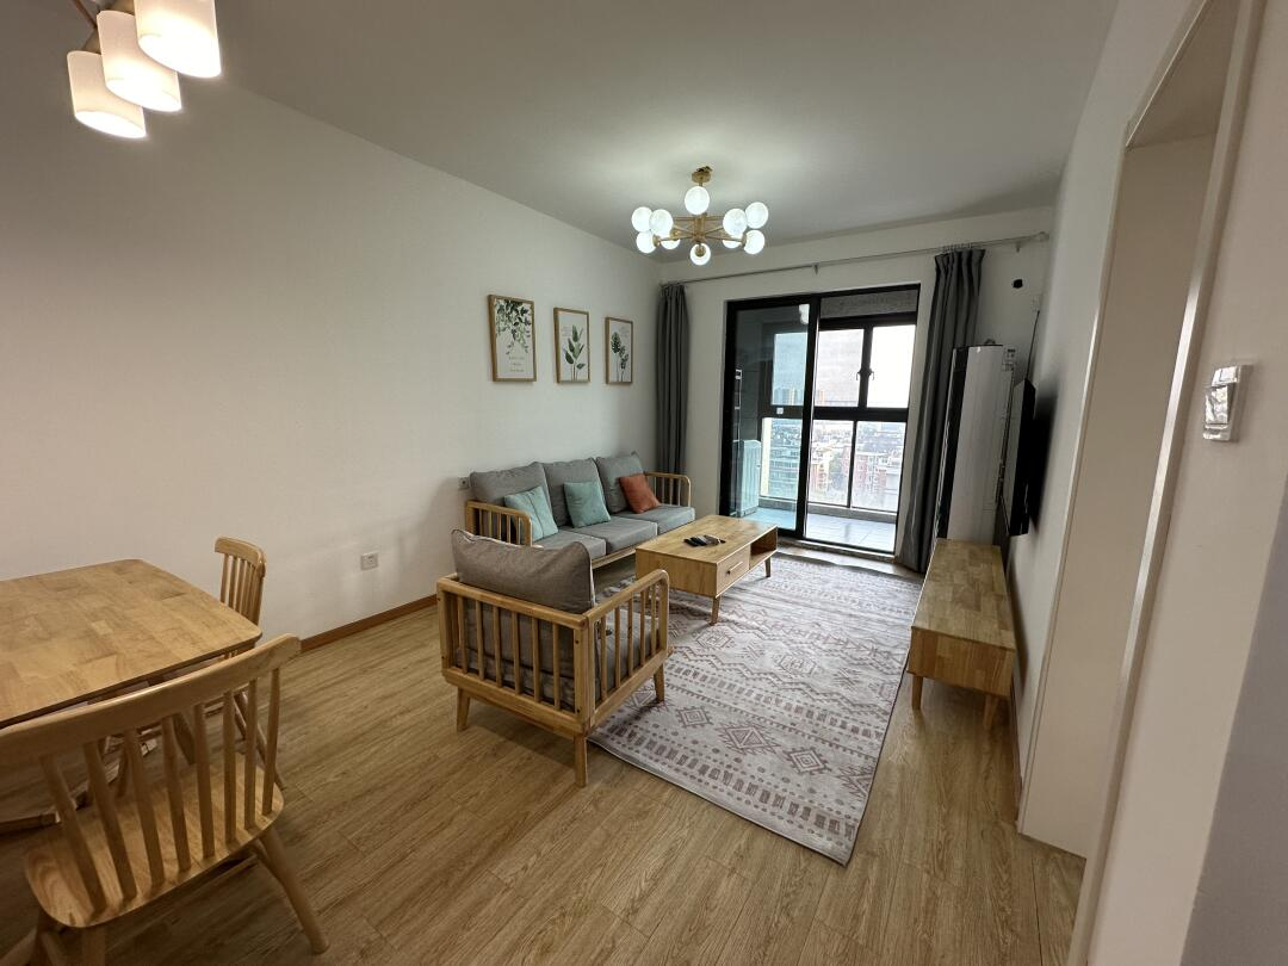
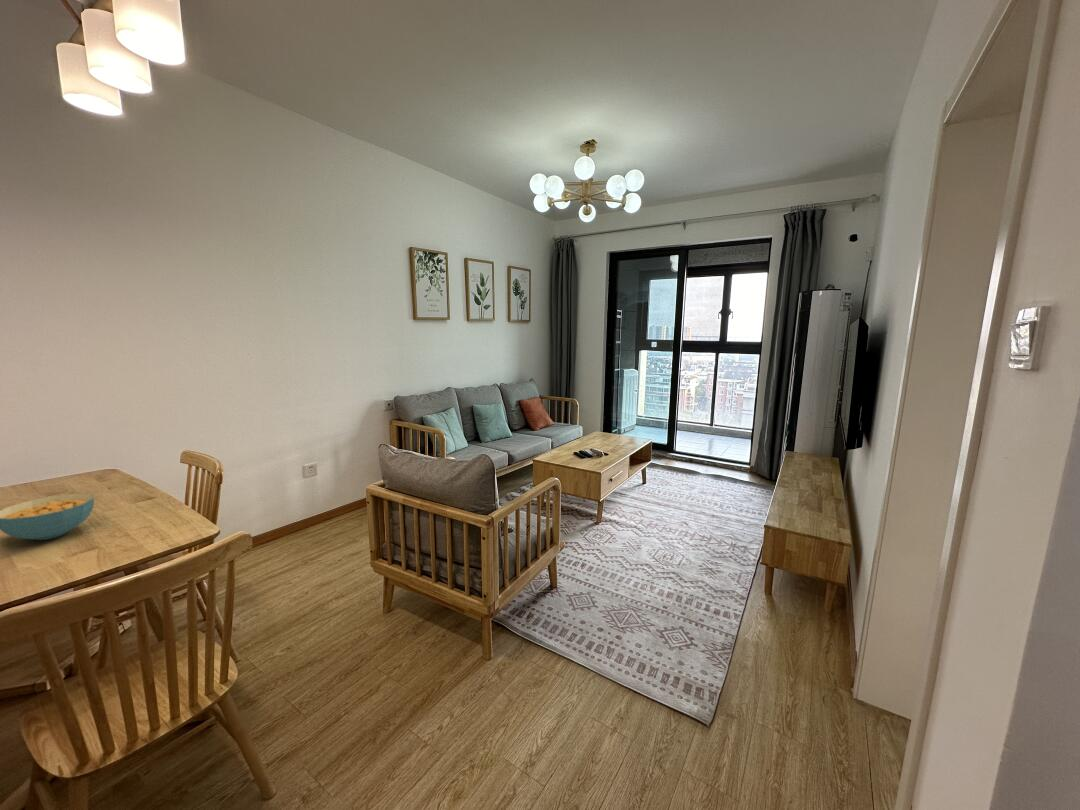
+ cereal bowl [0,493,95,541]
